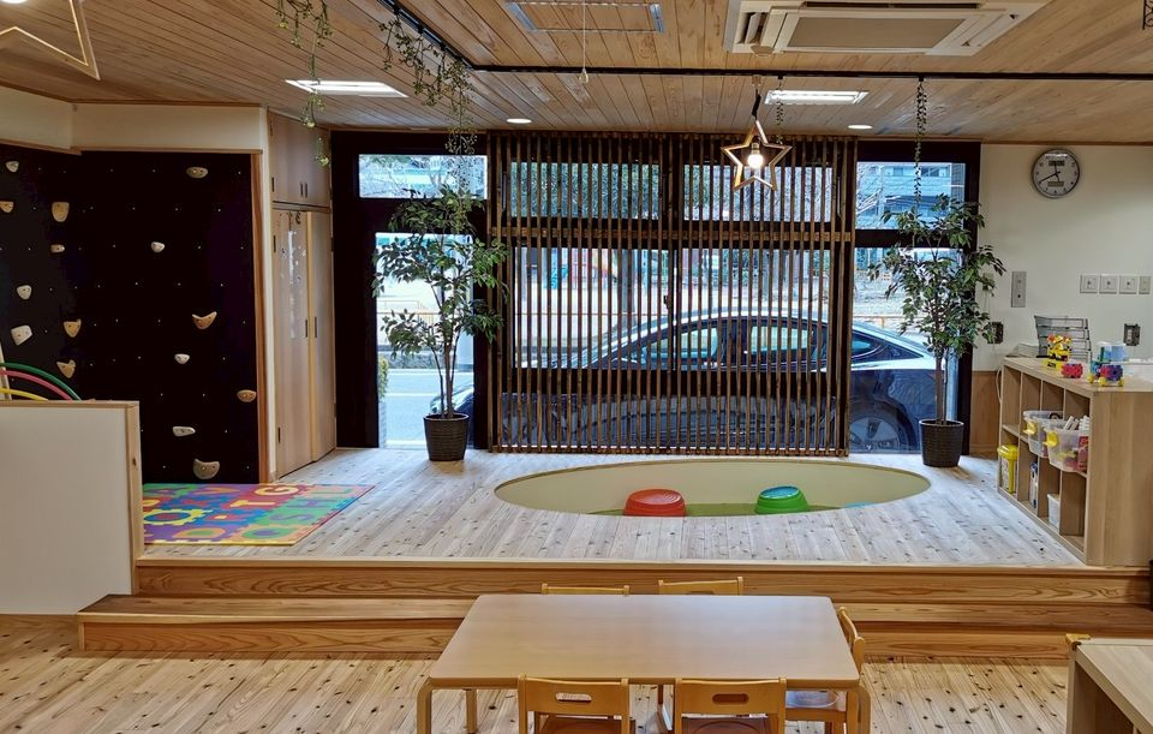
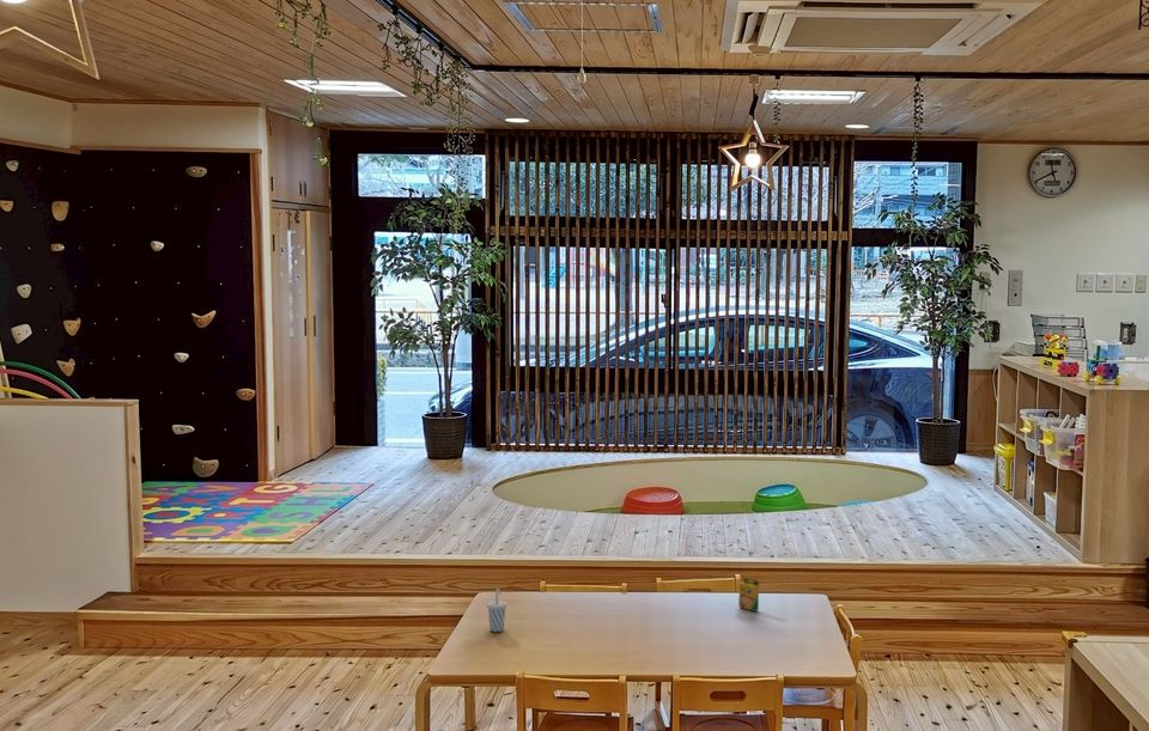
+ crayon box [737,575,760,613]
+ cup [486,587,507,633]
